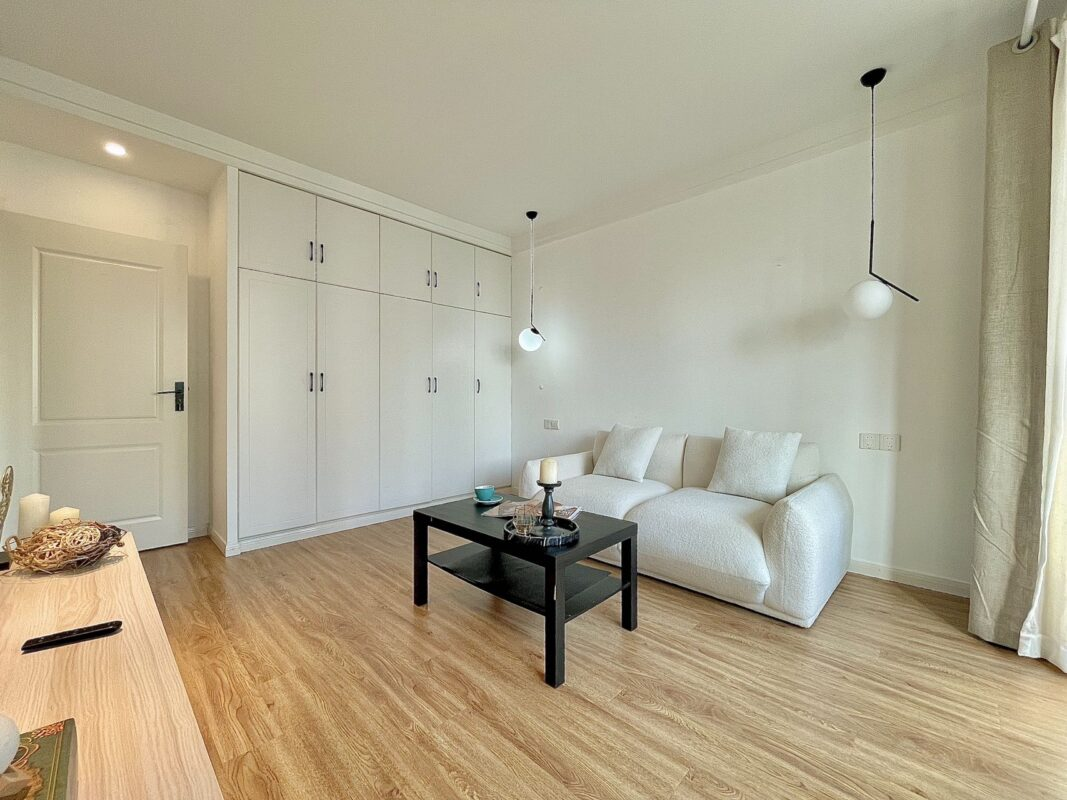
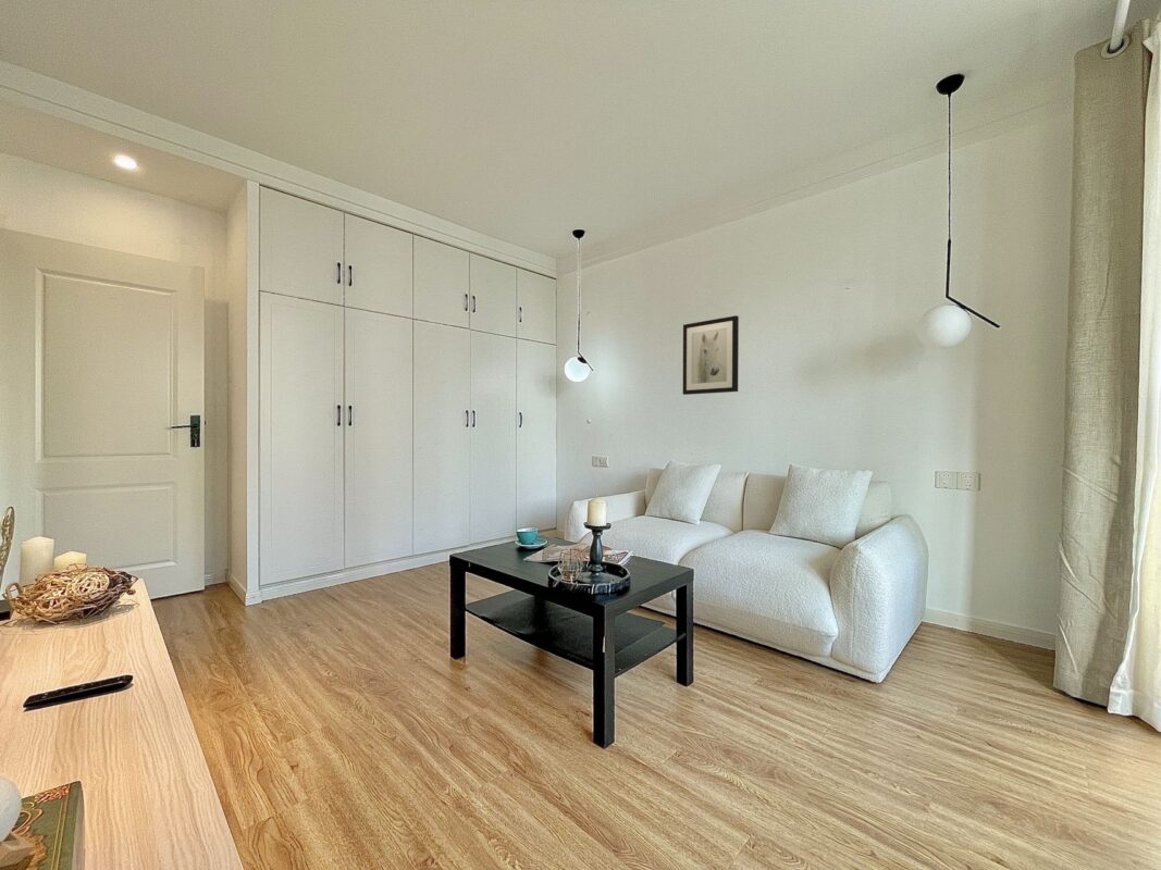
+ wall art [682,314,740,396]
